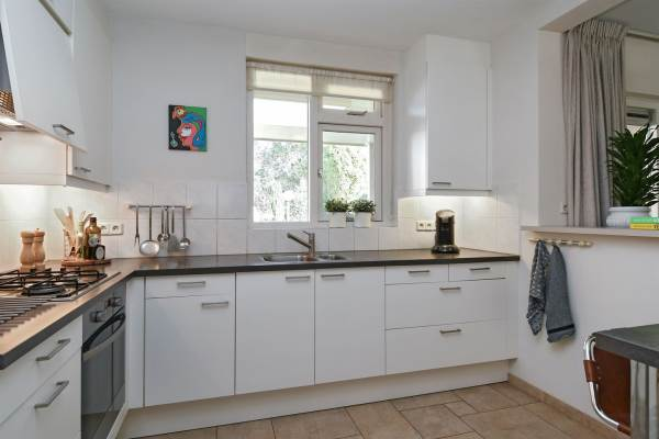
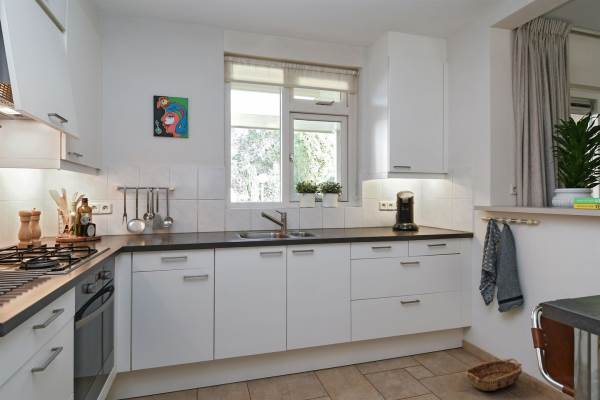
+ basket [464,357,523,392]
